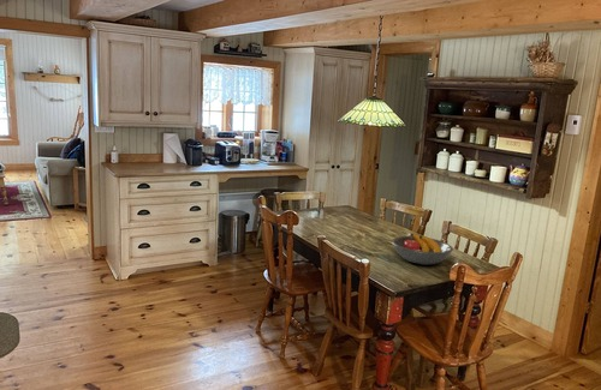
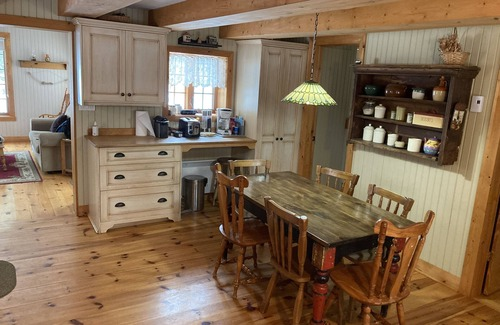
- fruit bowl [391,233,454,266]
